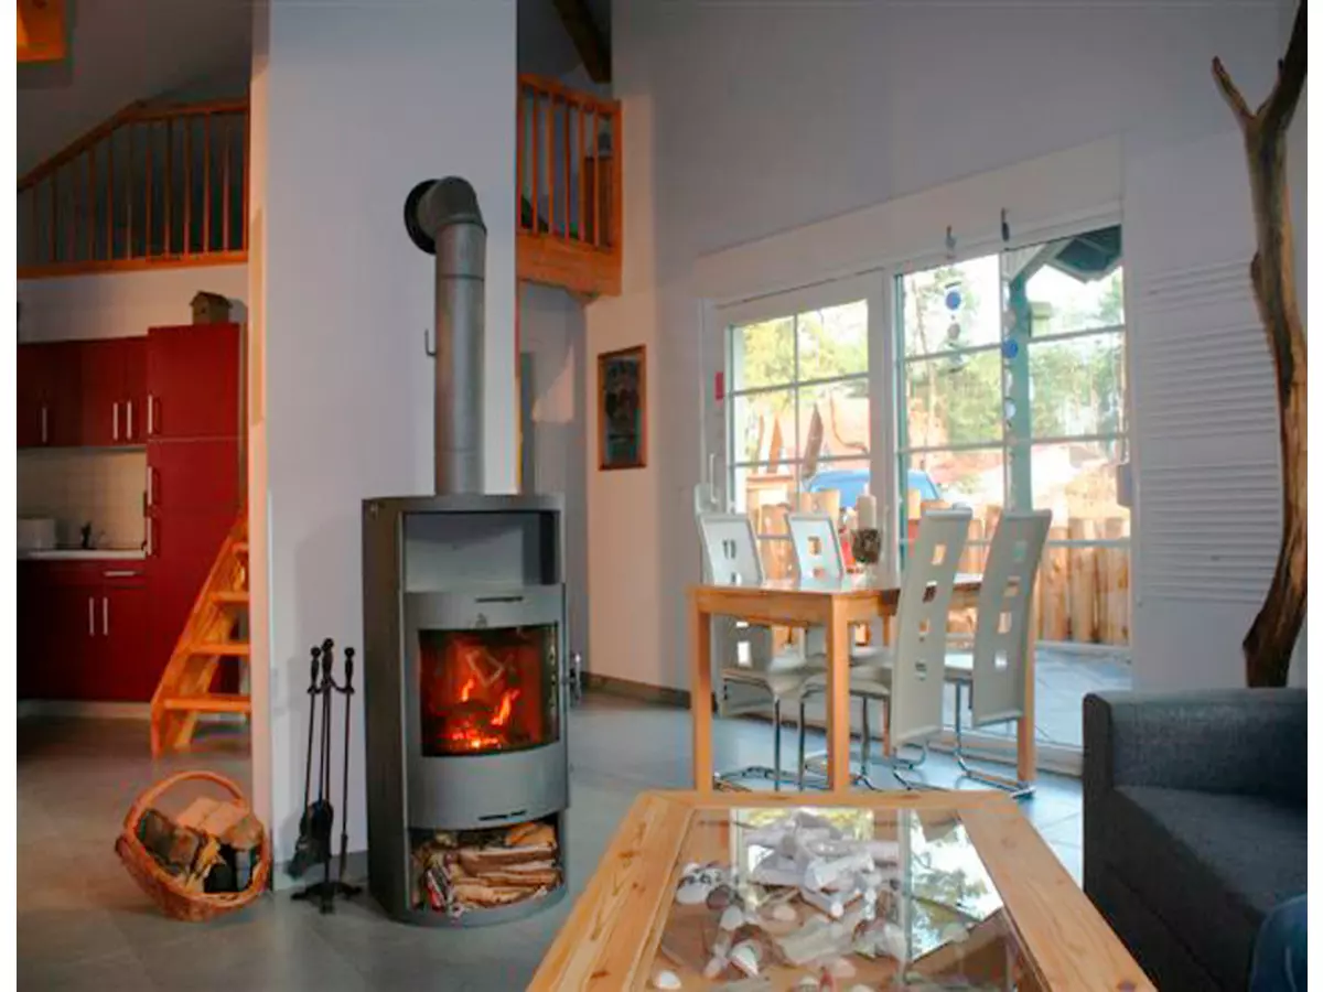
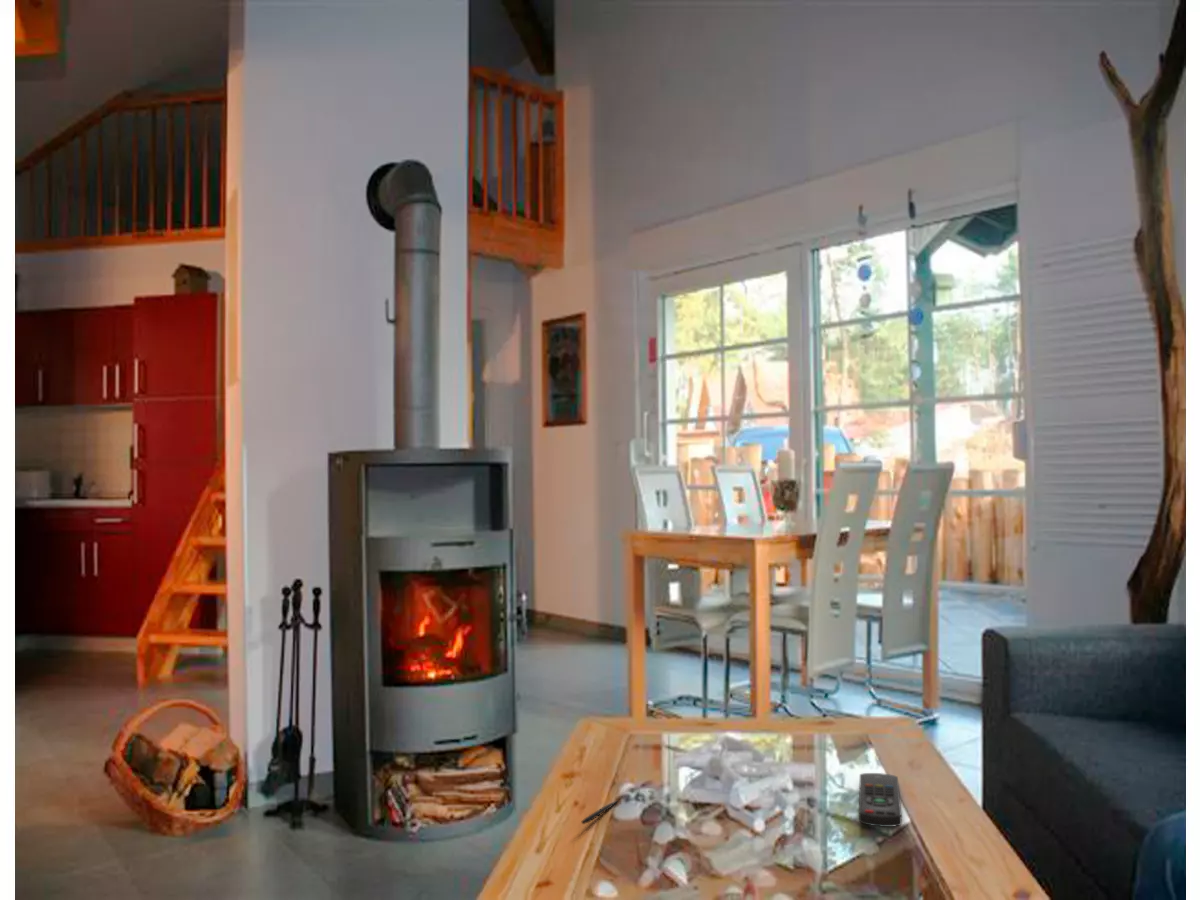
+ remote control [858,772,903,828]
+ pen [580,800,618,825]
